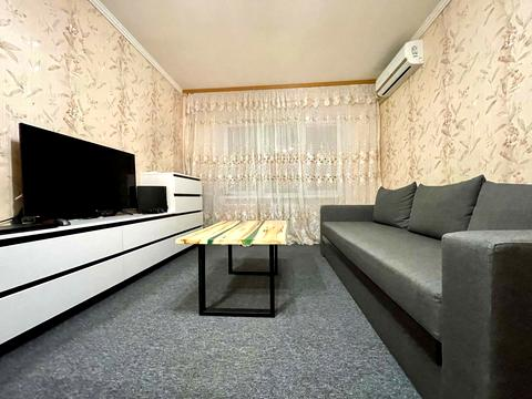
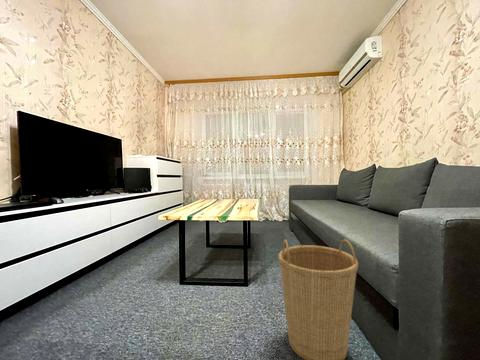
+ basket [278,238,359,360]
